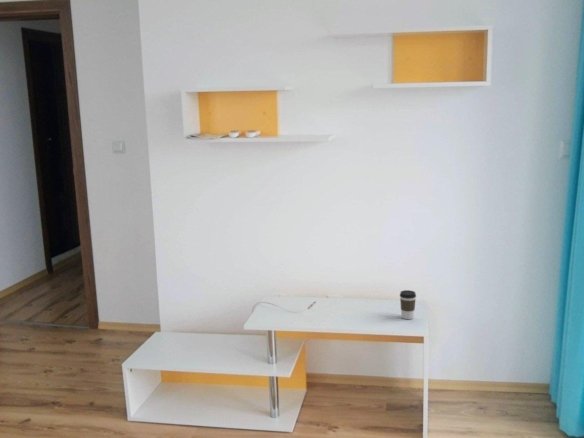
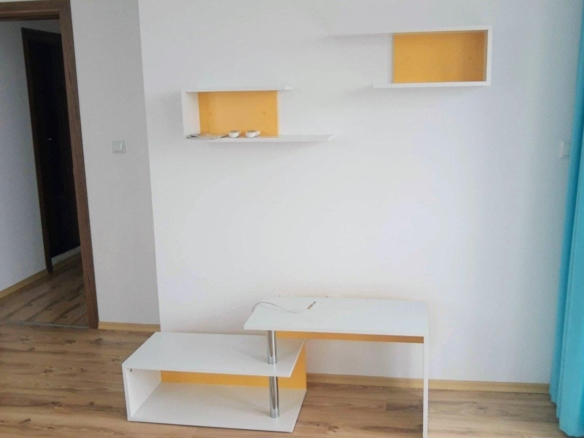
- coffee cup [399,289,417,320]
